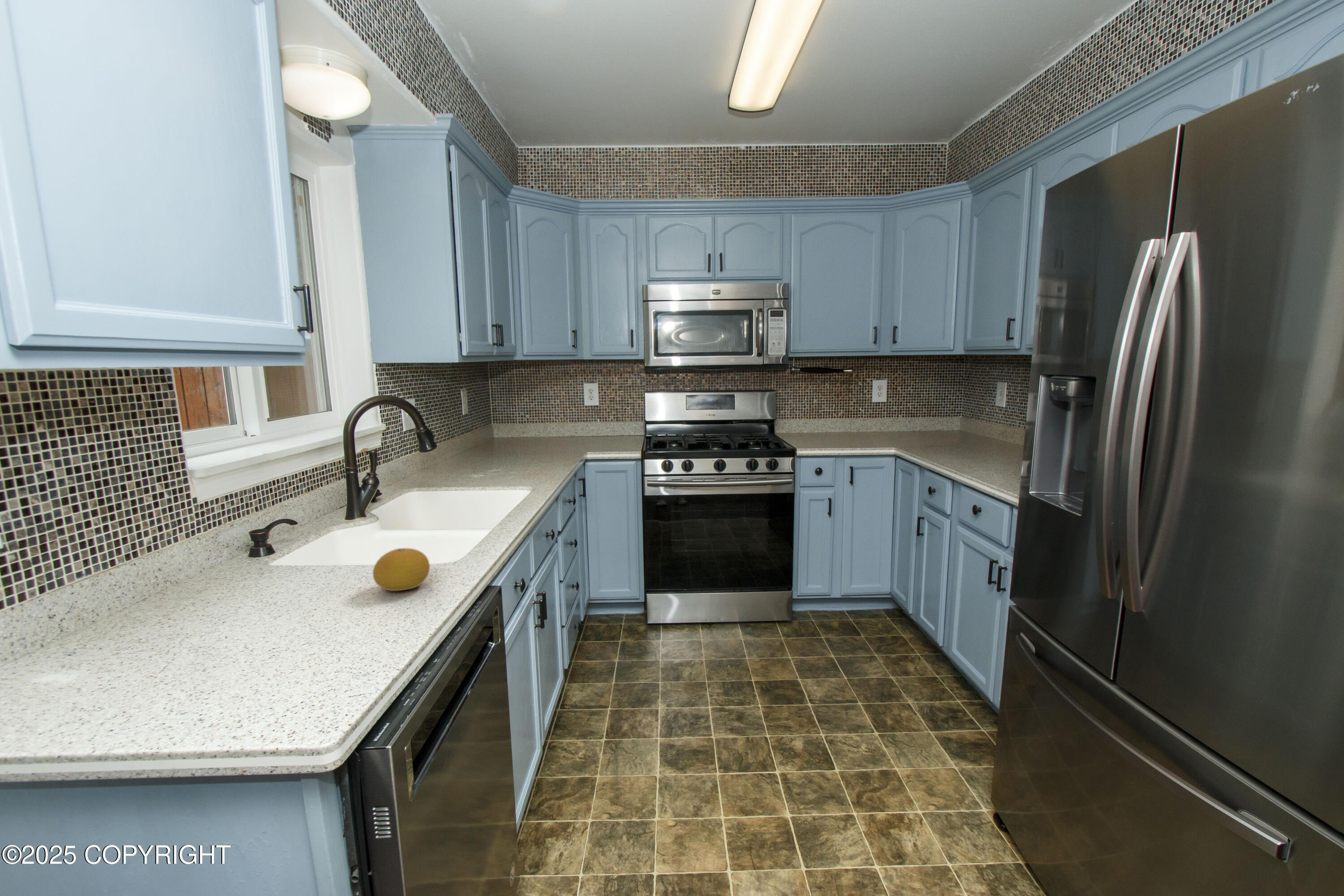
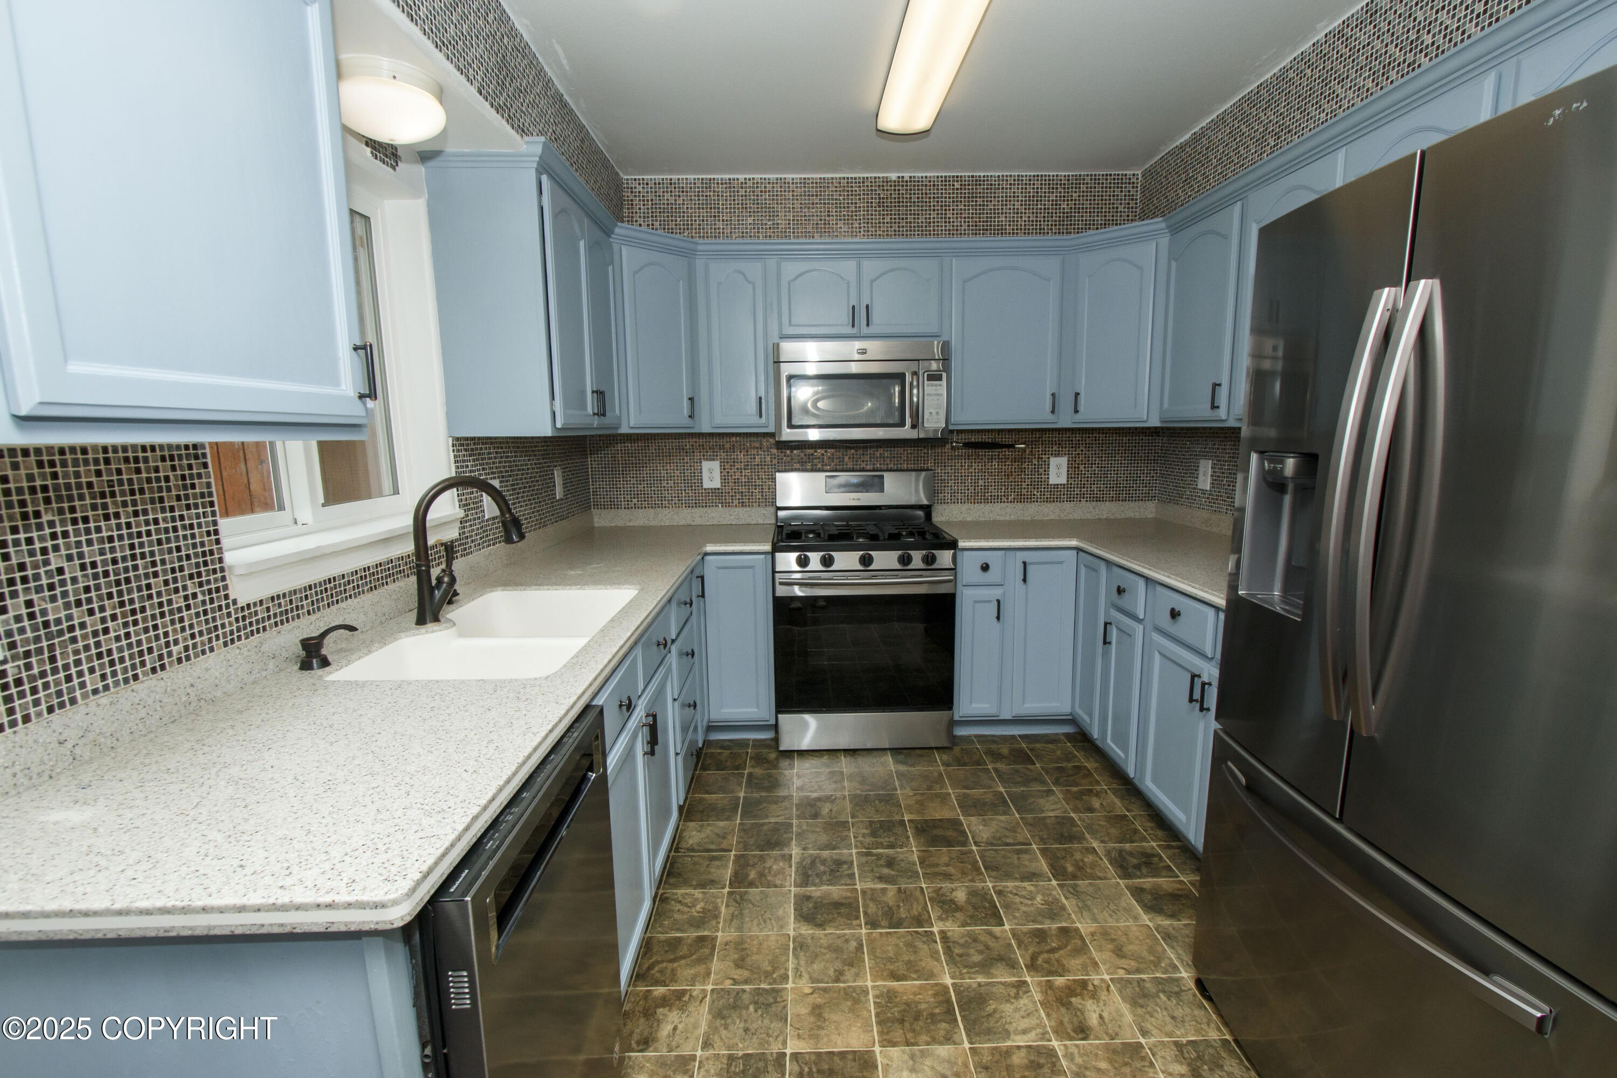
- fruit [372,548,430,591]
